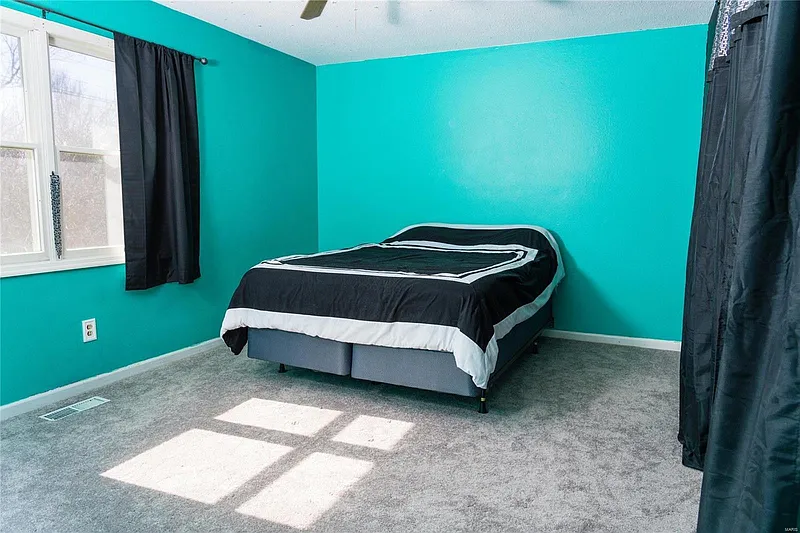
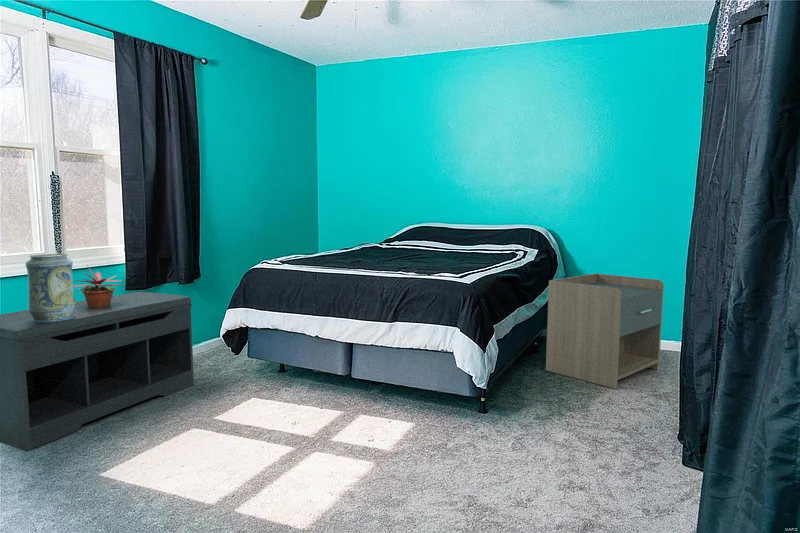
+ nightstand [545,272,665,390]
+ potted plant [73,264,125,307]
+ bench [0,291,195,452]
+ decorative vase [25,252,76,323]
